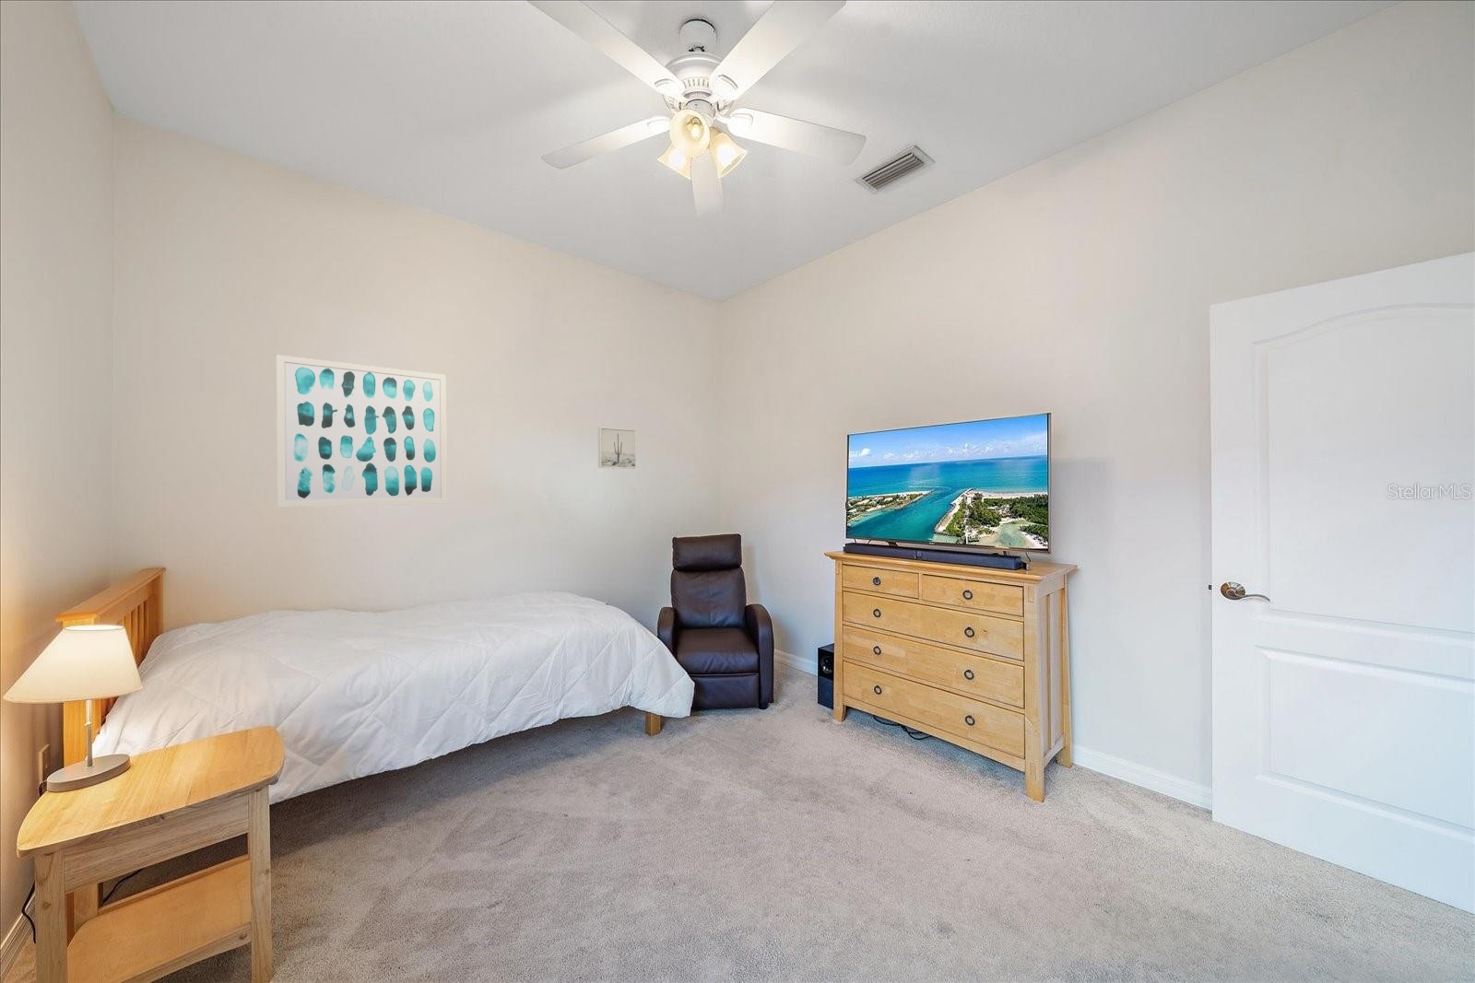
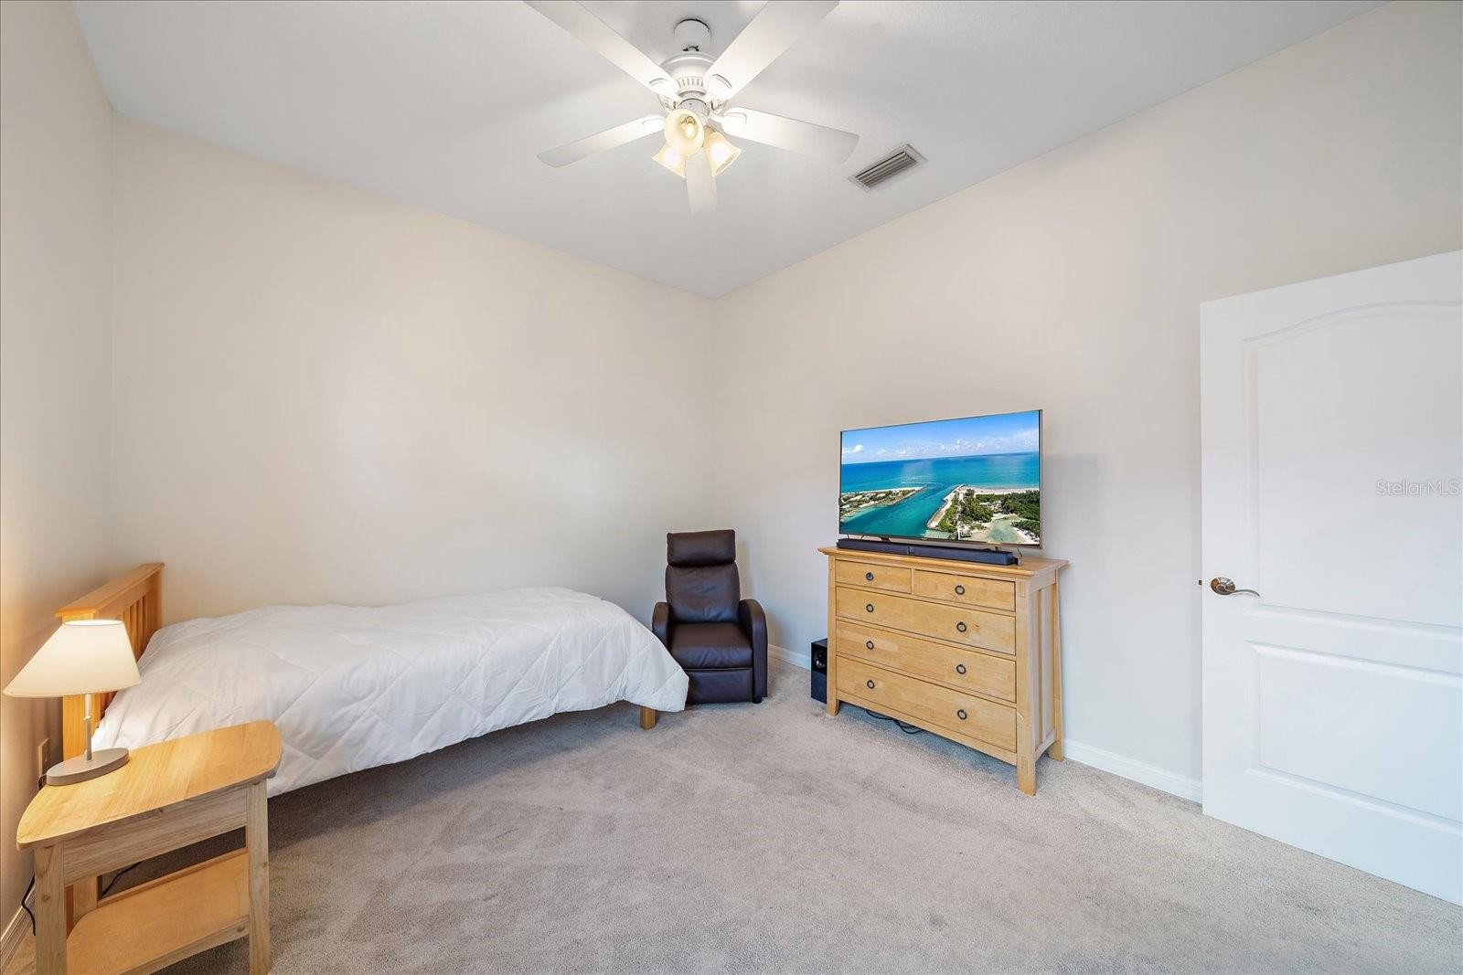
- wall art [275,353,448,508]
- wall art [597,427,637,470]
